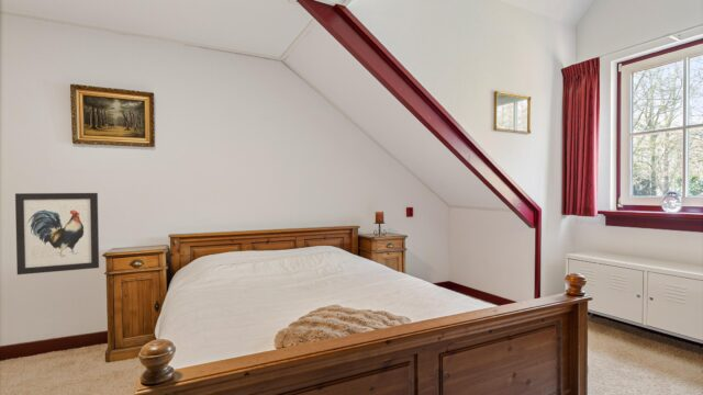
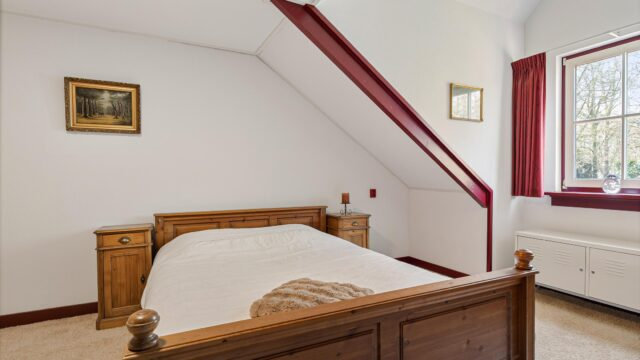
- wall art [14,192,100,275]
